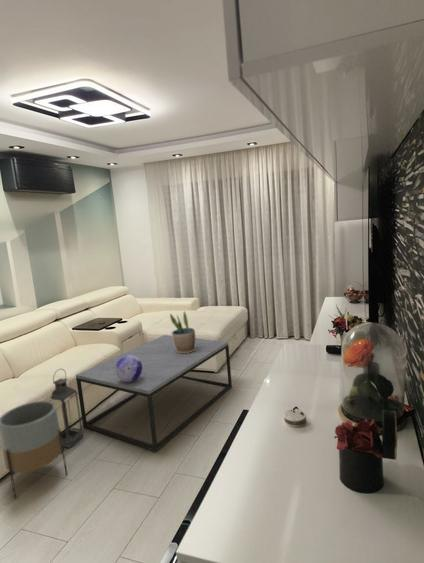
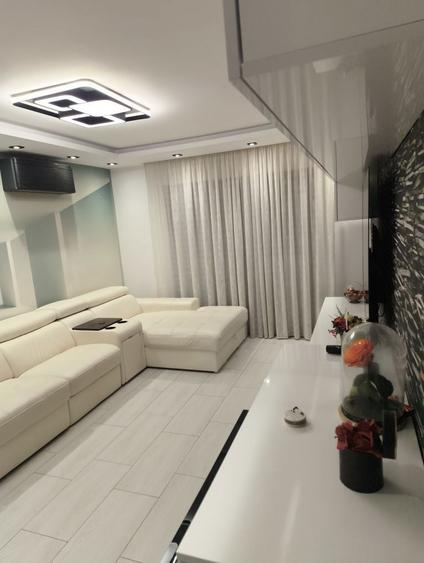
- decorative sphere [115,355,142,382]
- lantern [50,368,84,449]
- potted plant [169,310,196,353]
- planter [0,400,68,499]
- coffee table [75,334,233,452]
